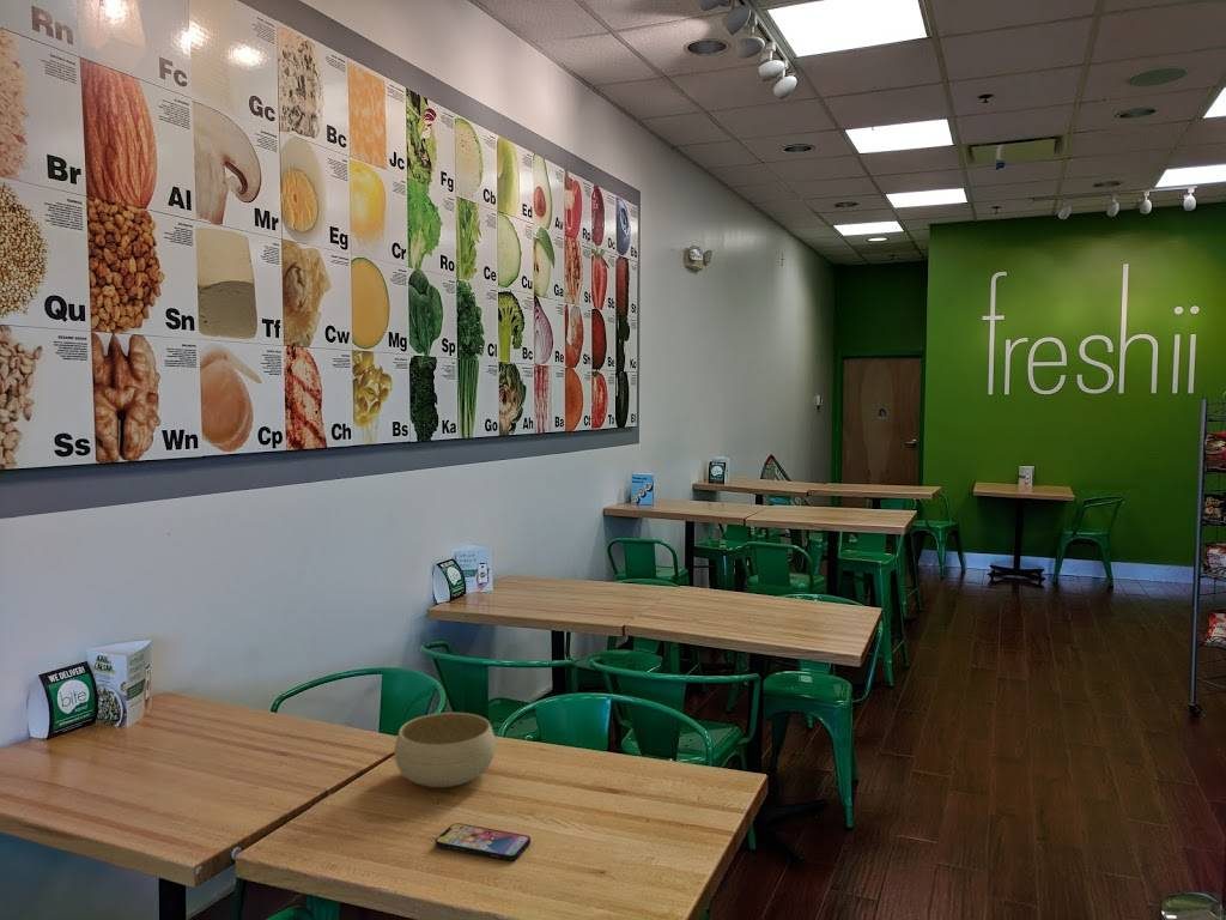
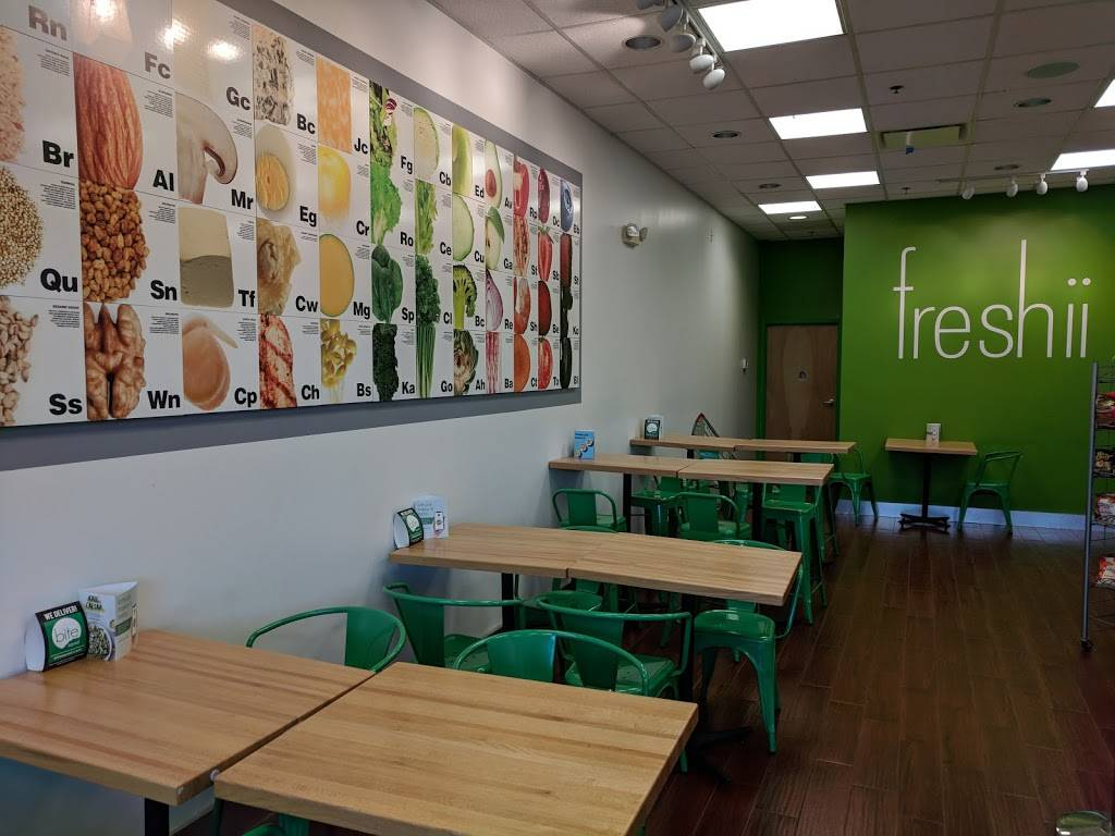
- smartphone [435,822,532,861]
- bowl [393,712,497,788]
